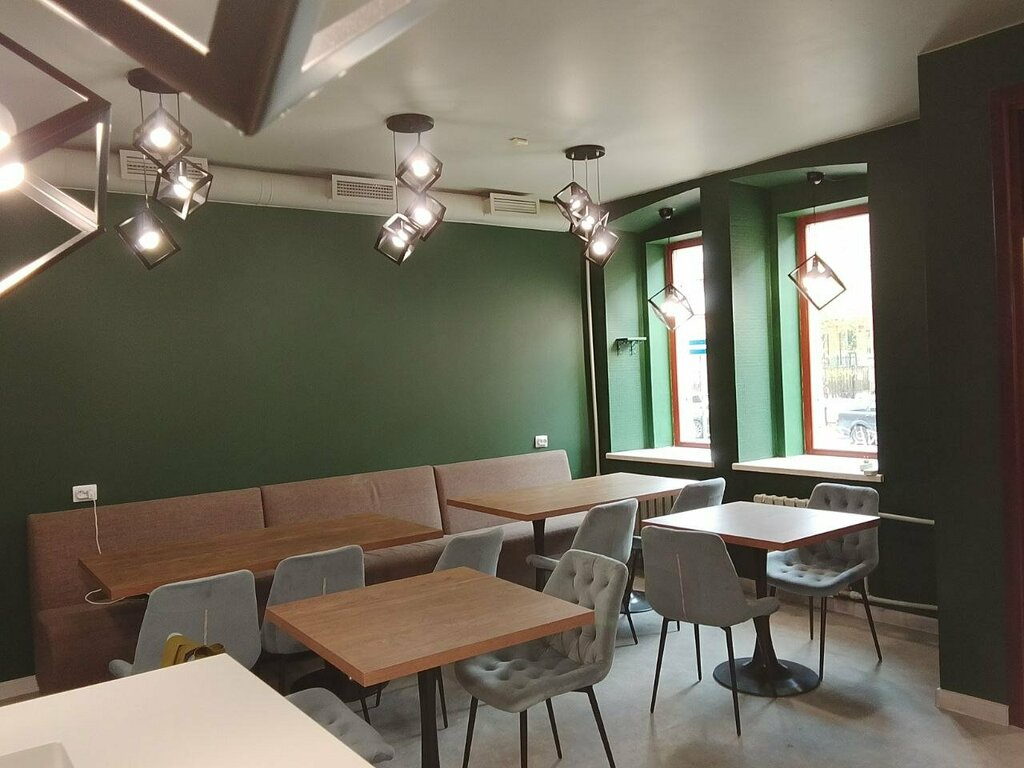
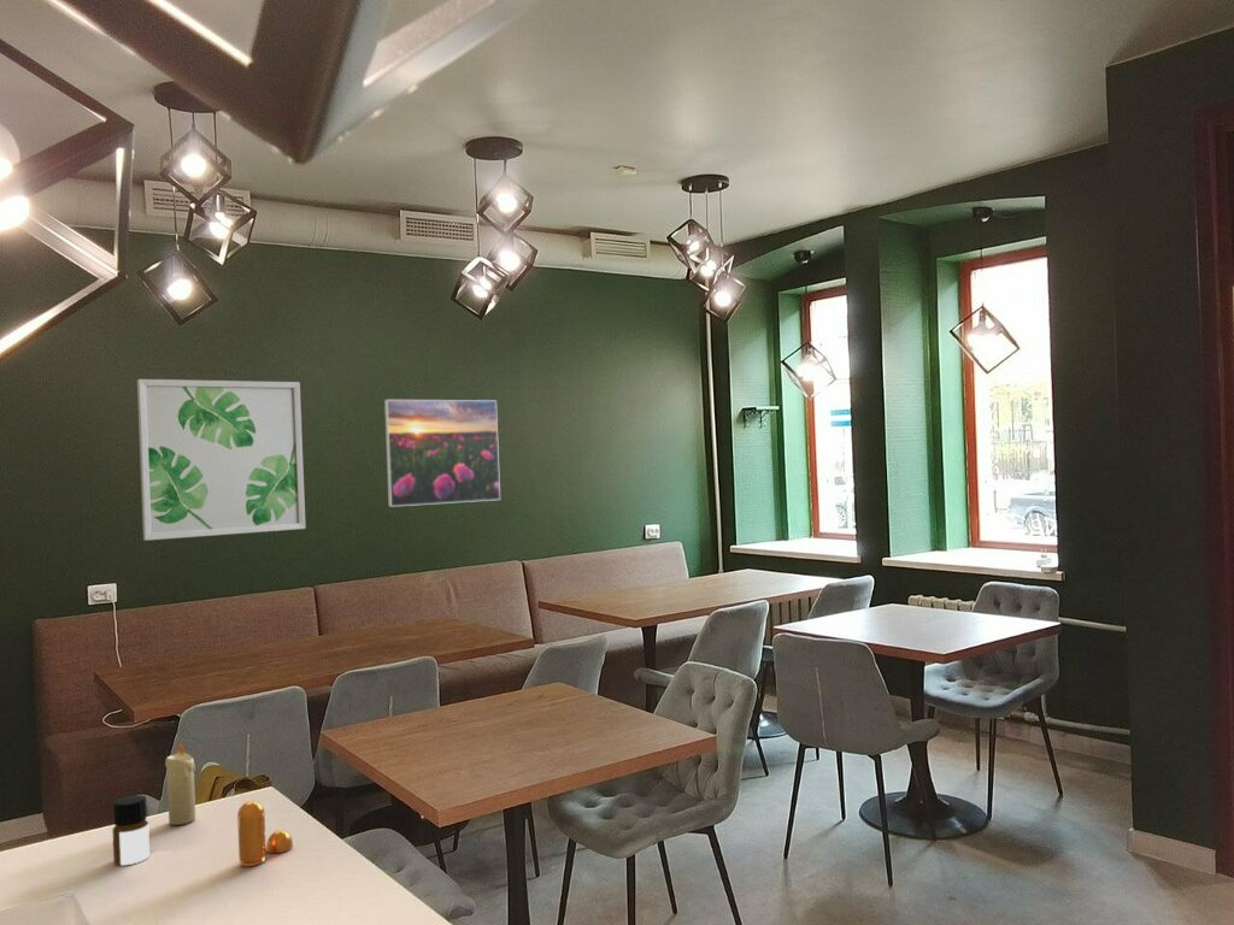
+ pepper shaker [236,800,294,867]
+ candle [164,741,196,826]
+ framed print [383,399,501,508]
+ wall art [136,378,306,542]
+ bottle [111,794,151,866]
